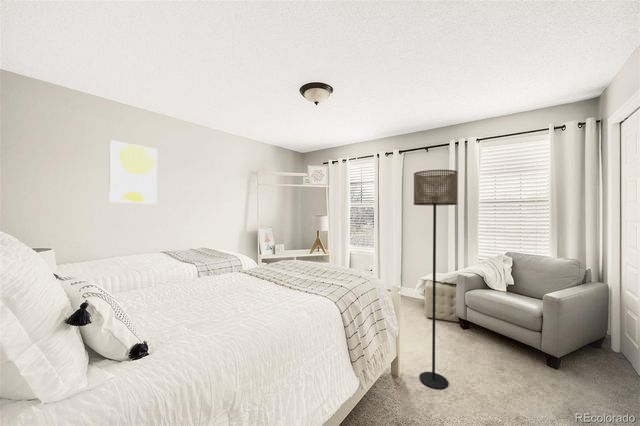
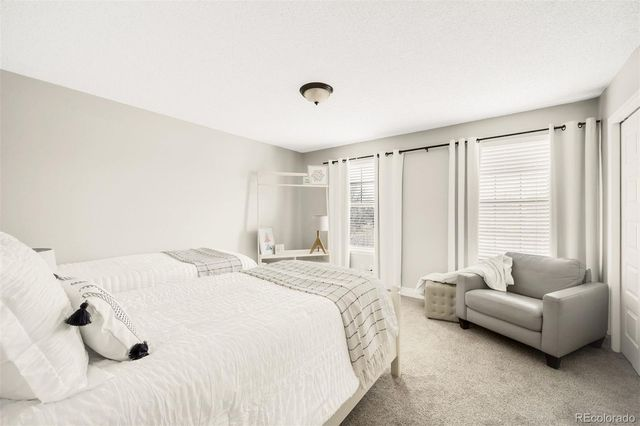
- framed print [108,139,158,205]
- floor lamp [413,169,458,390]
